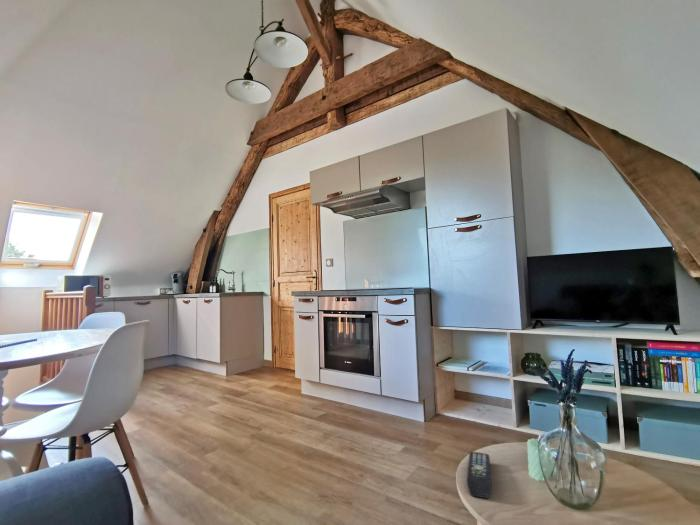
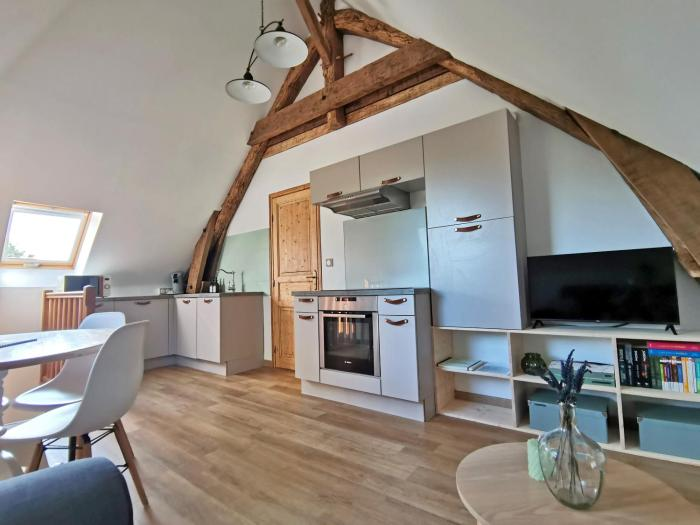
- remote control [466,451,492,499]
